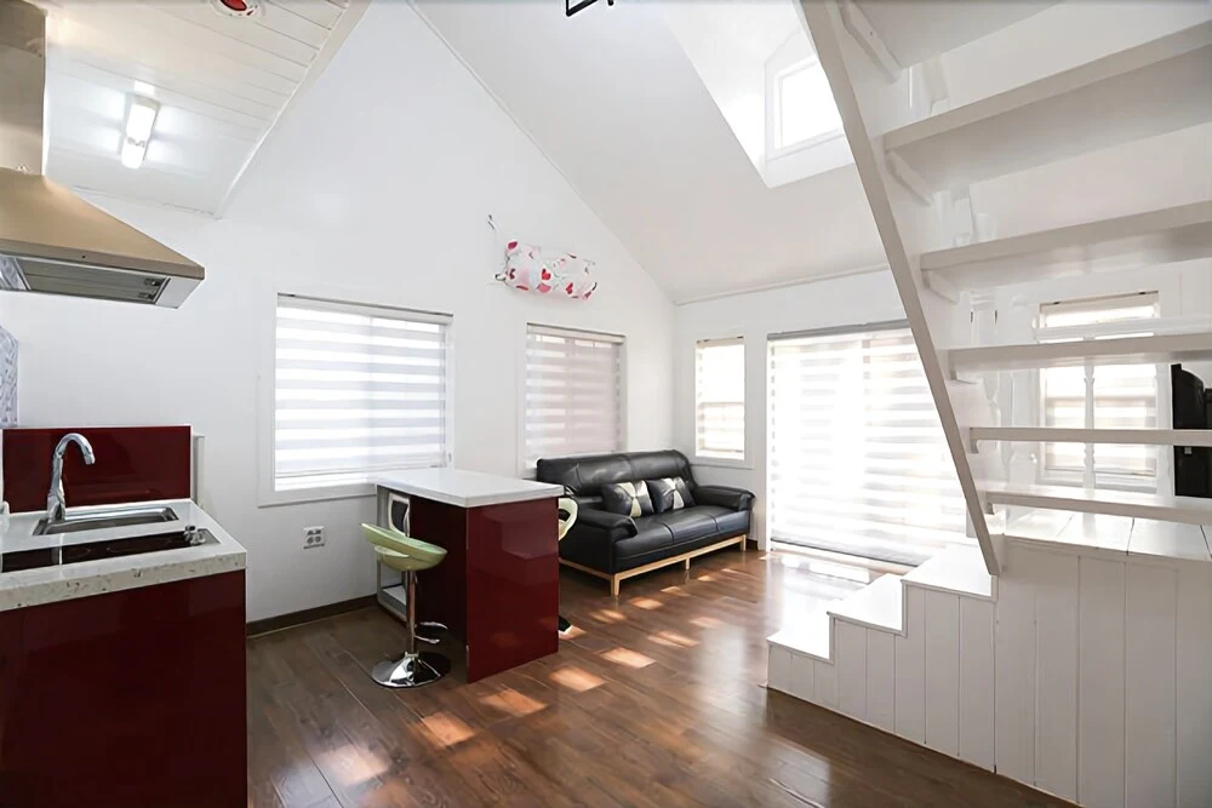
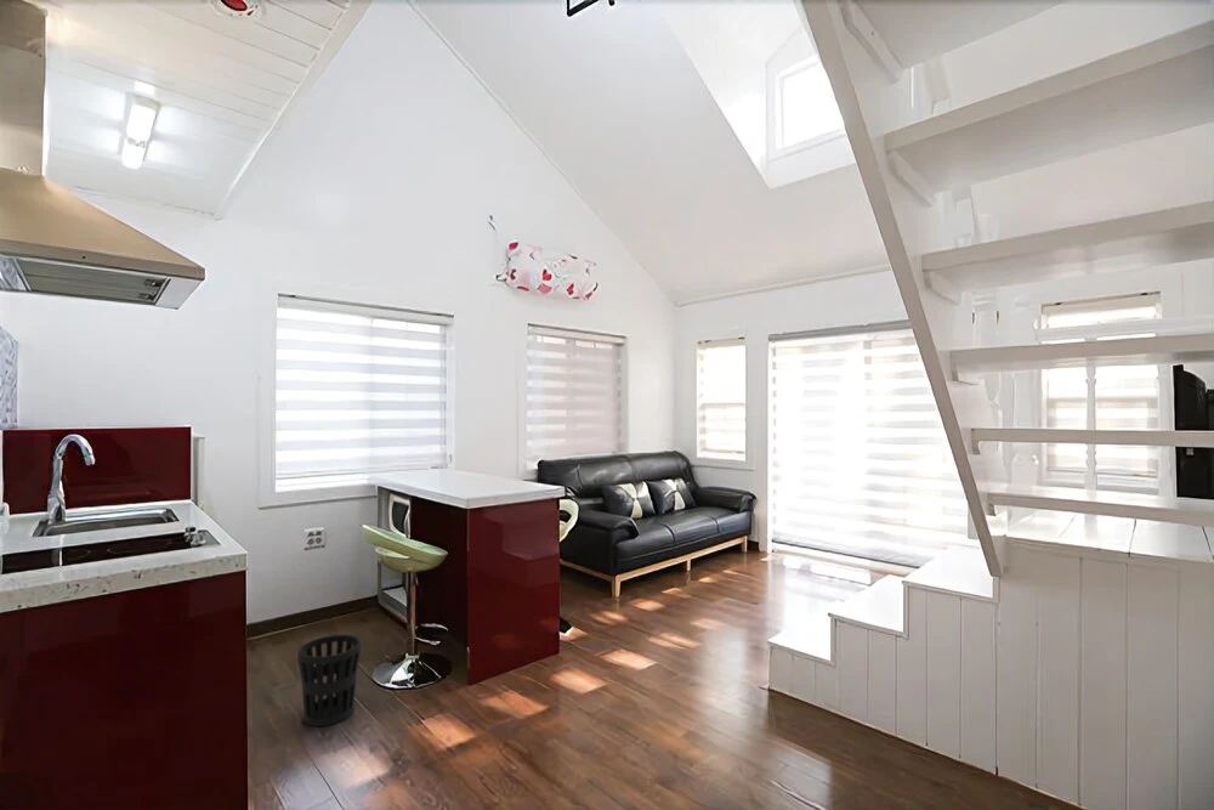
+ wastebasket [296,634,363,727]
